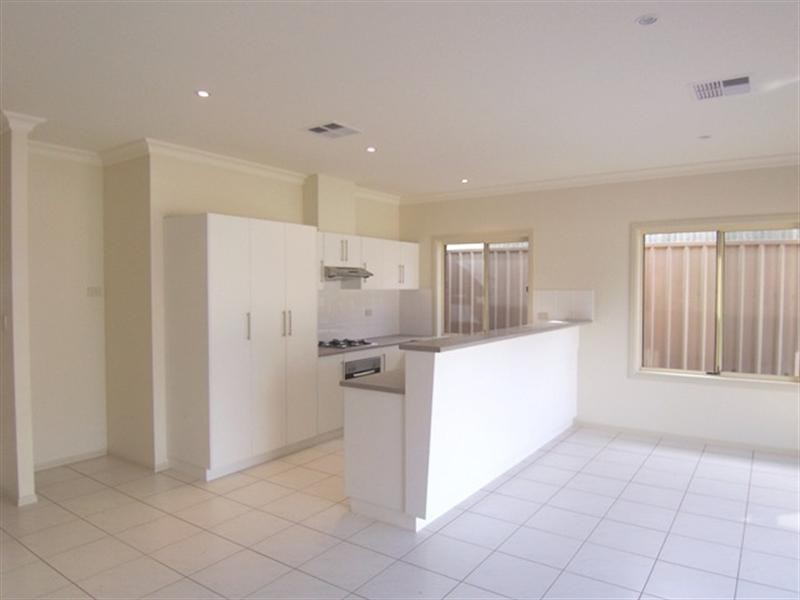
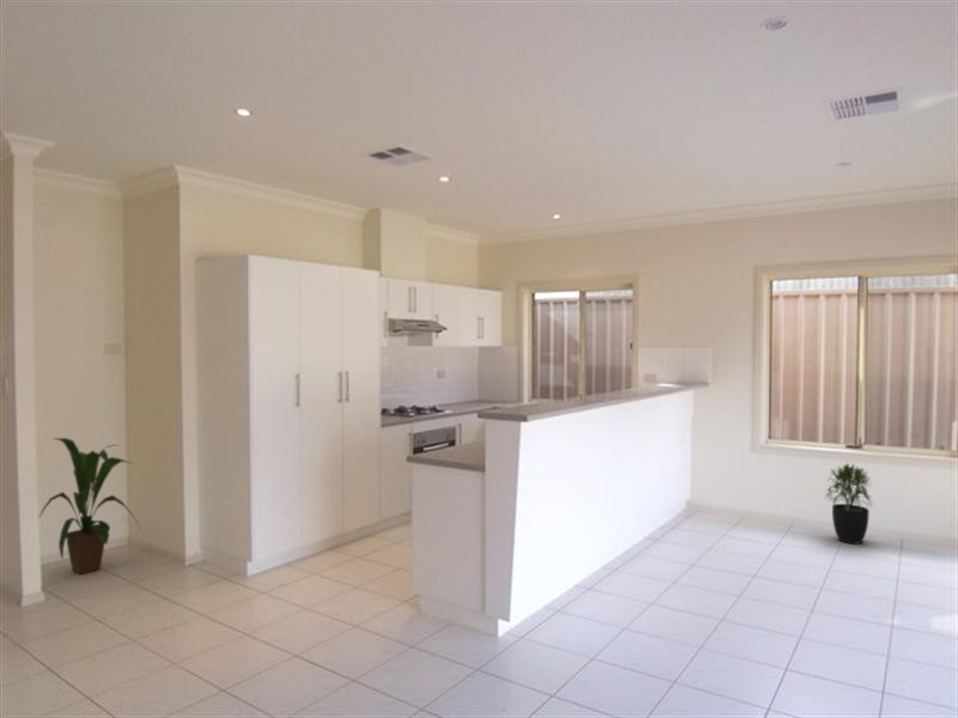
+ potted plant [824,462,875,546]
+ house plant [38,437,141,576]
